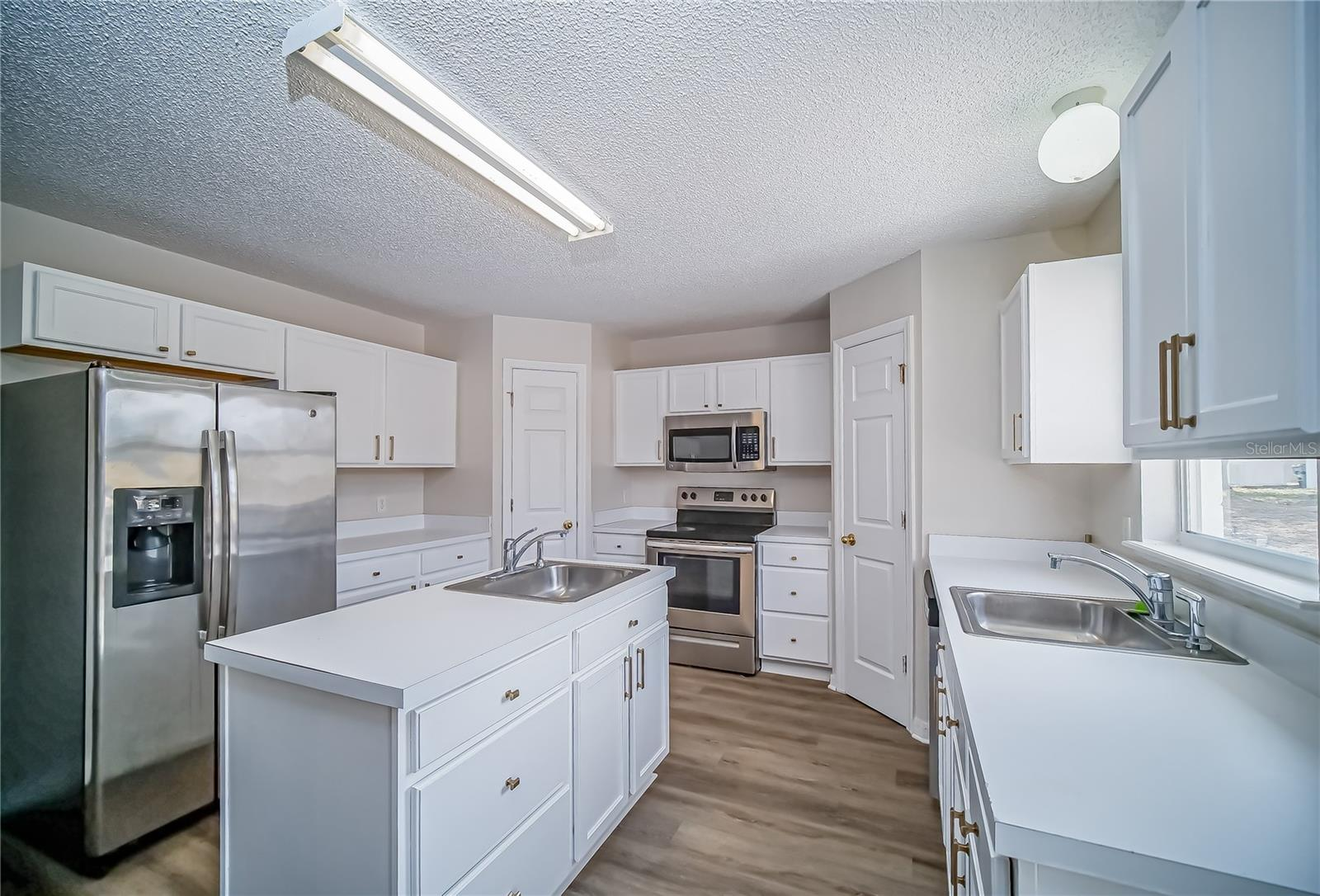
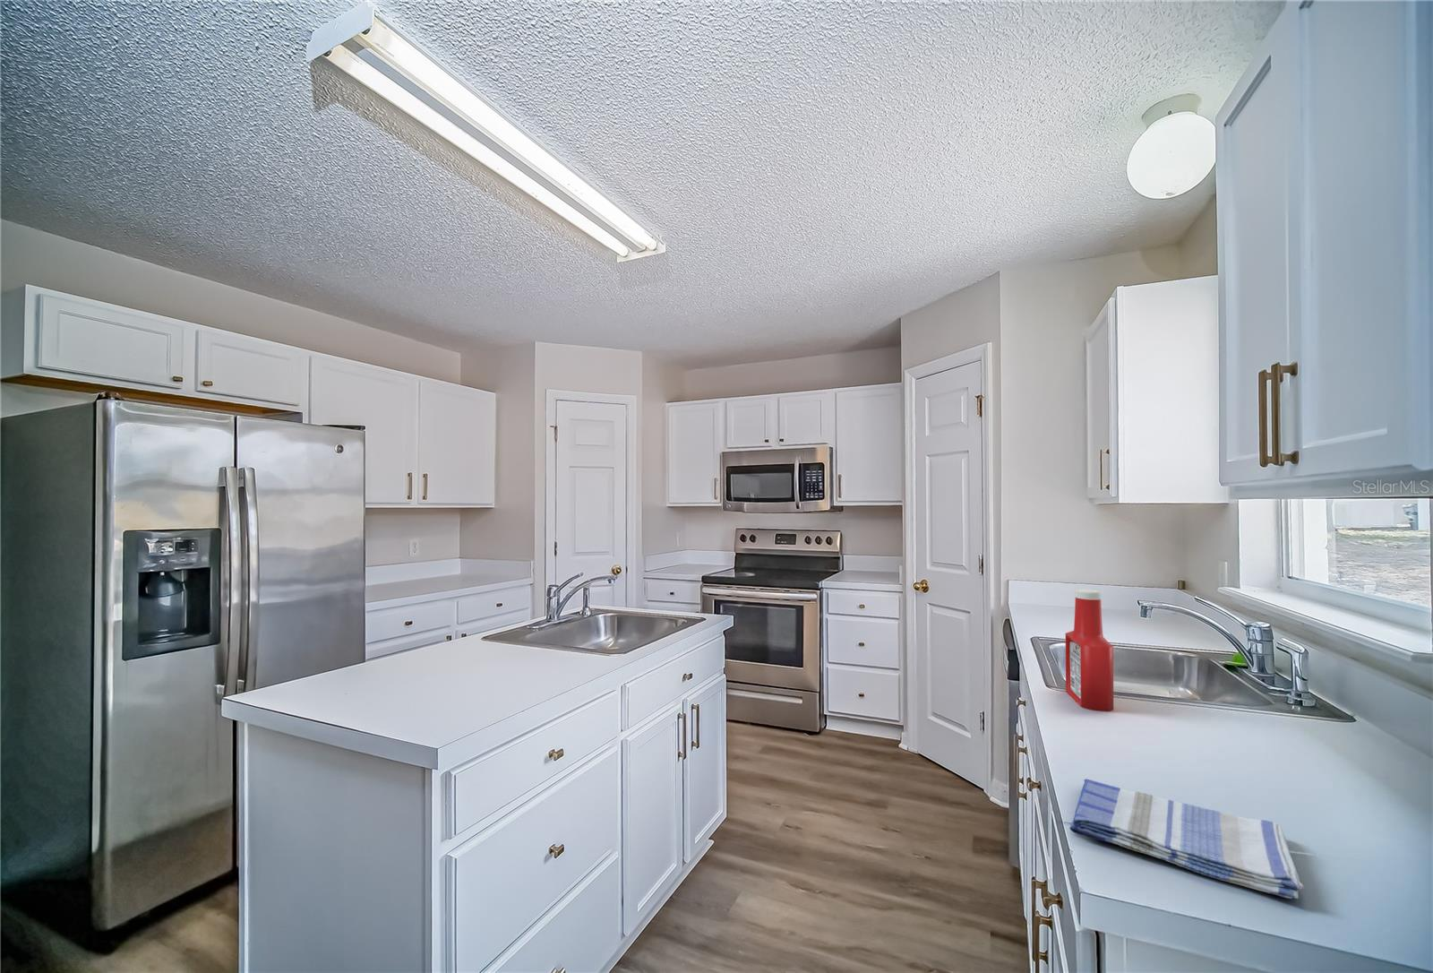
+ dish towel [1068,779,1305,899]
+ soap bottle [1065,587,1114,712]
